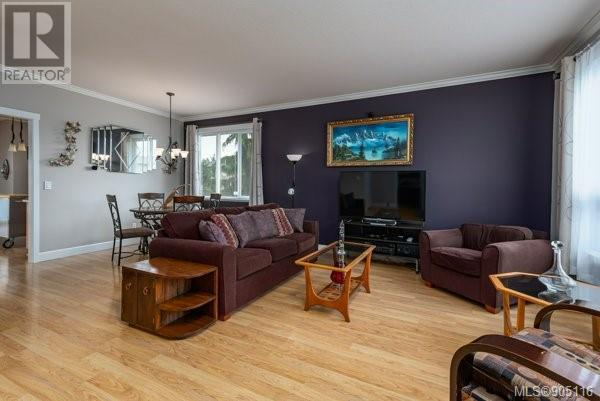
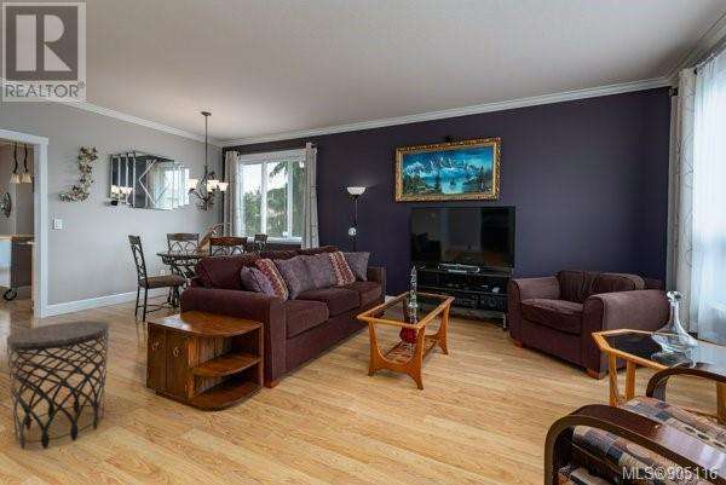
+ side table [5,321,110,450]
